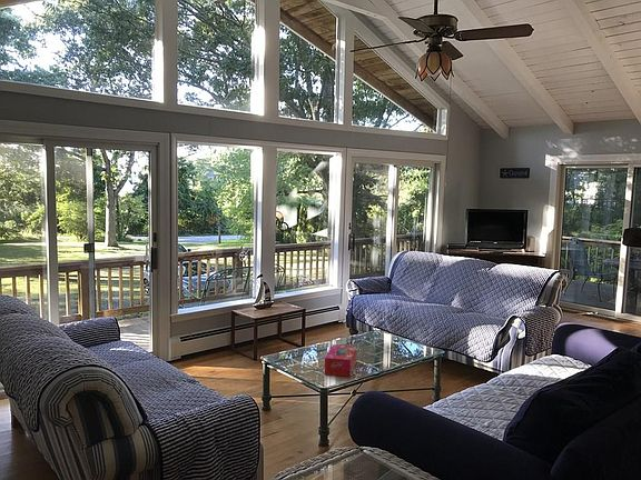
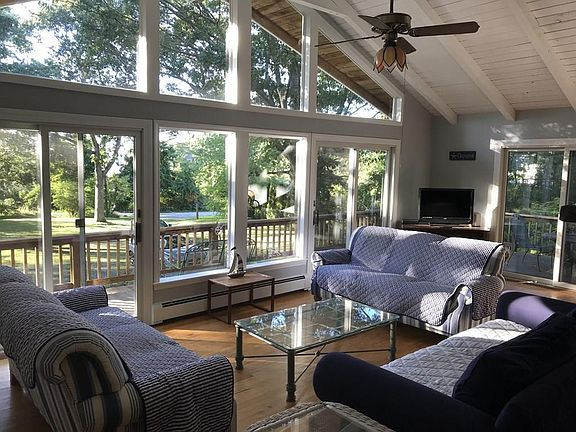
- tissue box [324,343,358,378]
